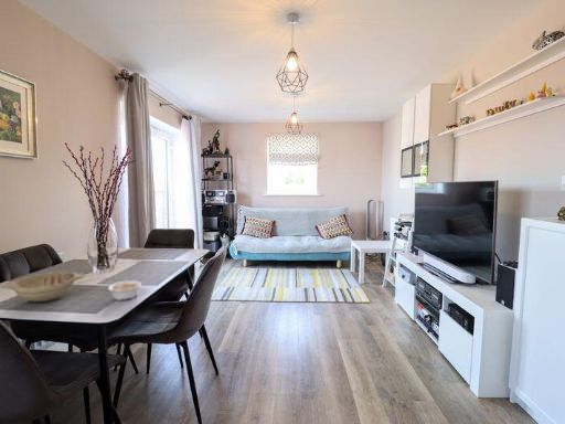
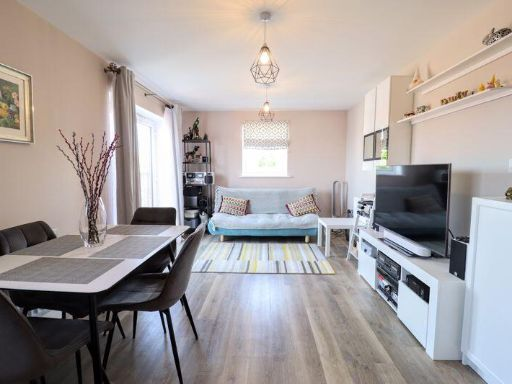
- decorative bowl [0,271,86,303]
- legume [107,279,142,301]
